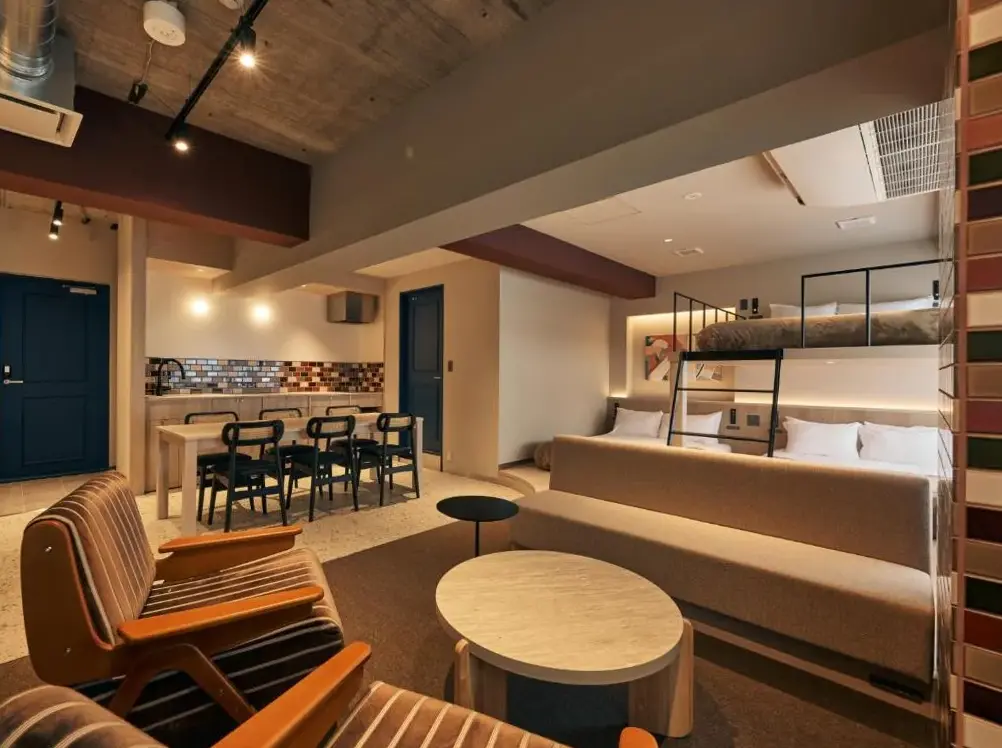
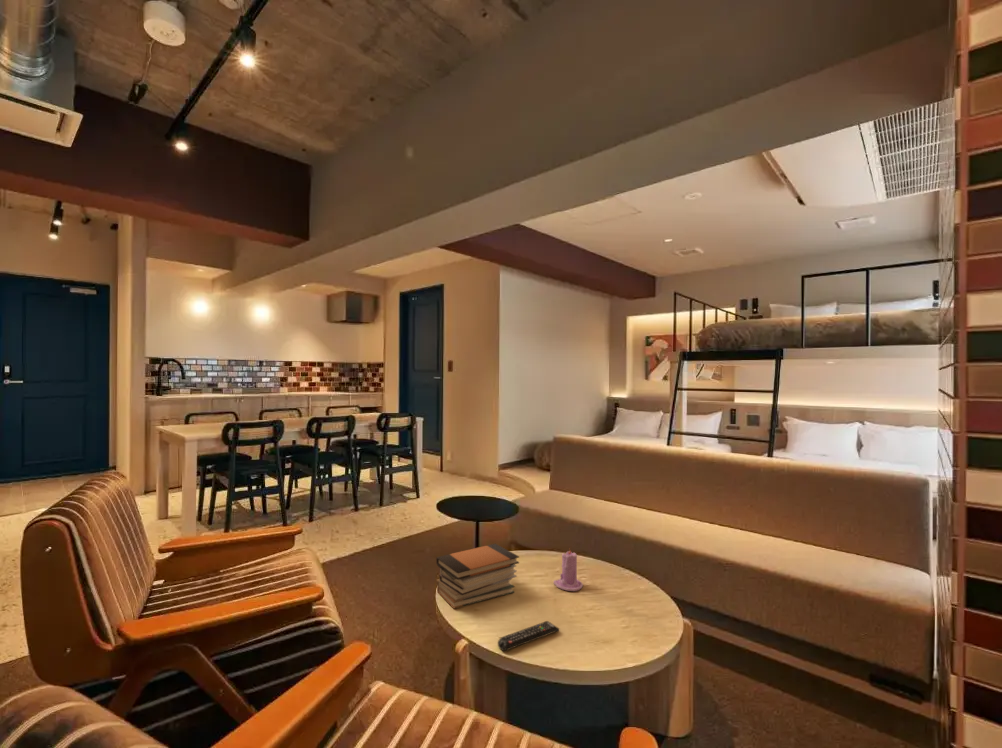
+ candle [552,547,584,592]
+ remote control [497,620,561,652]
+ book stack [435,543,520,610]
